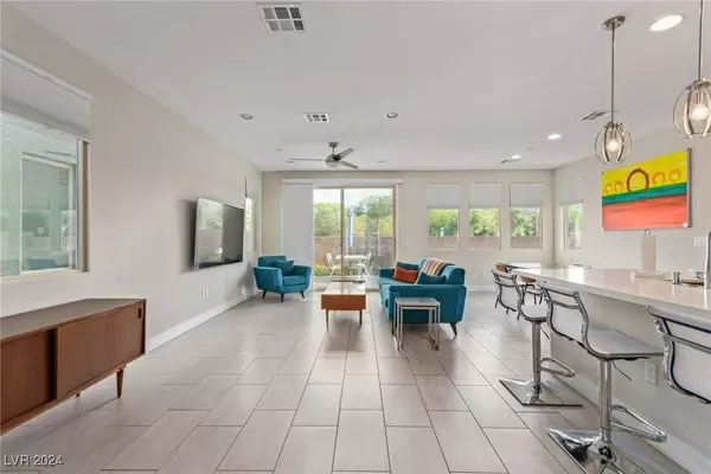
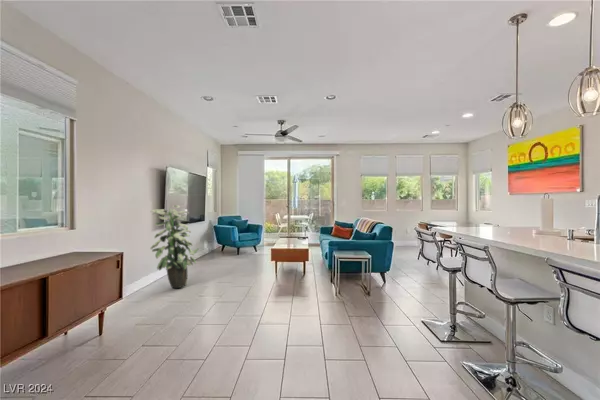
+ indoor plant [150,204,200,289]
